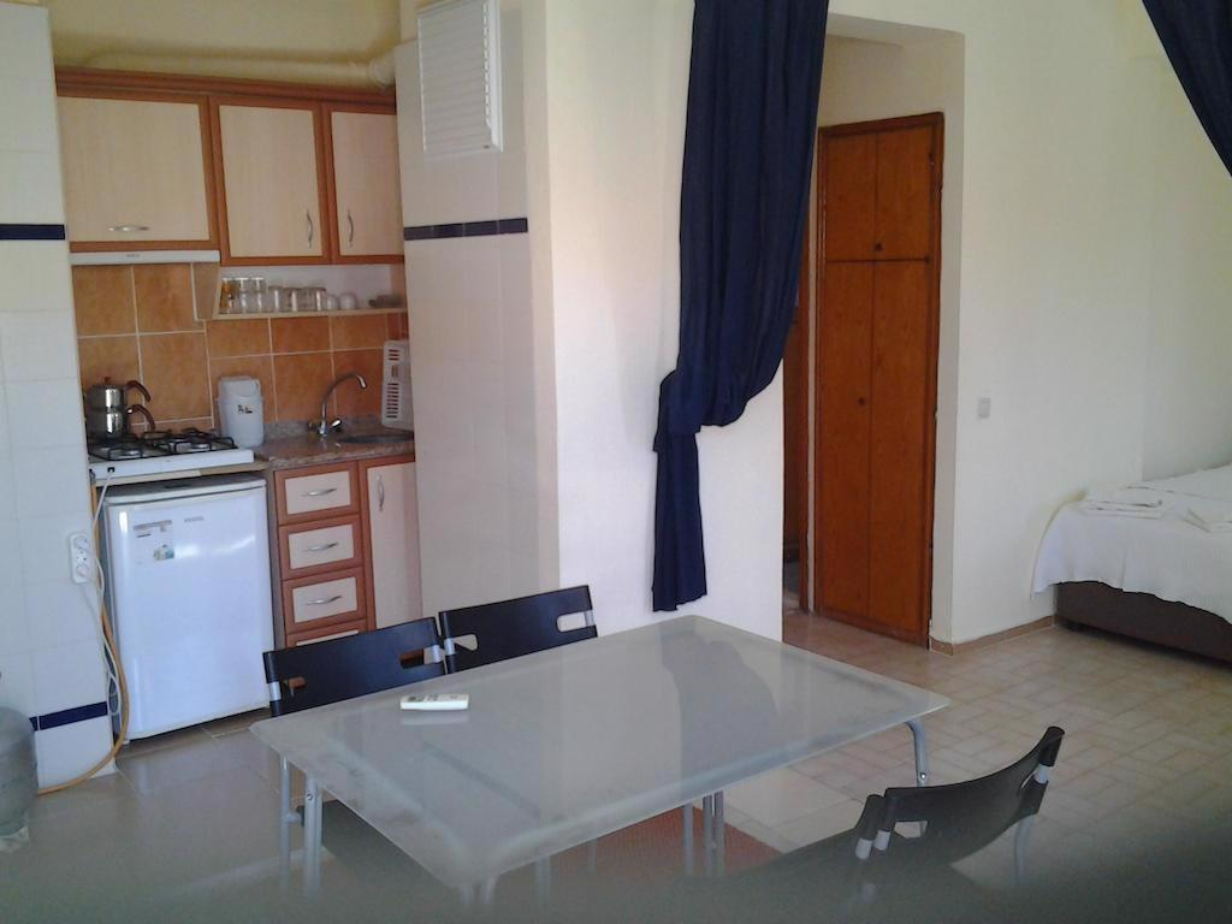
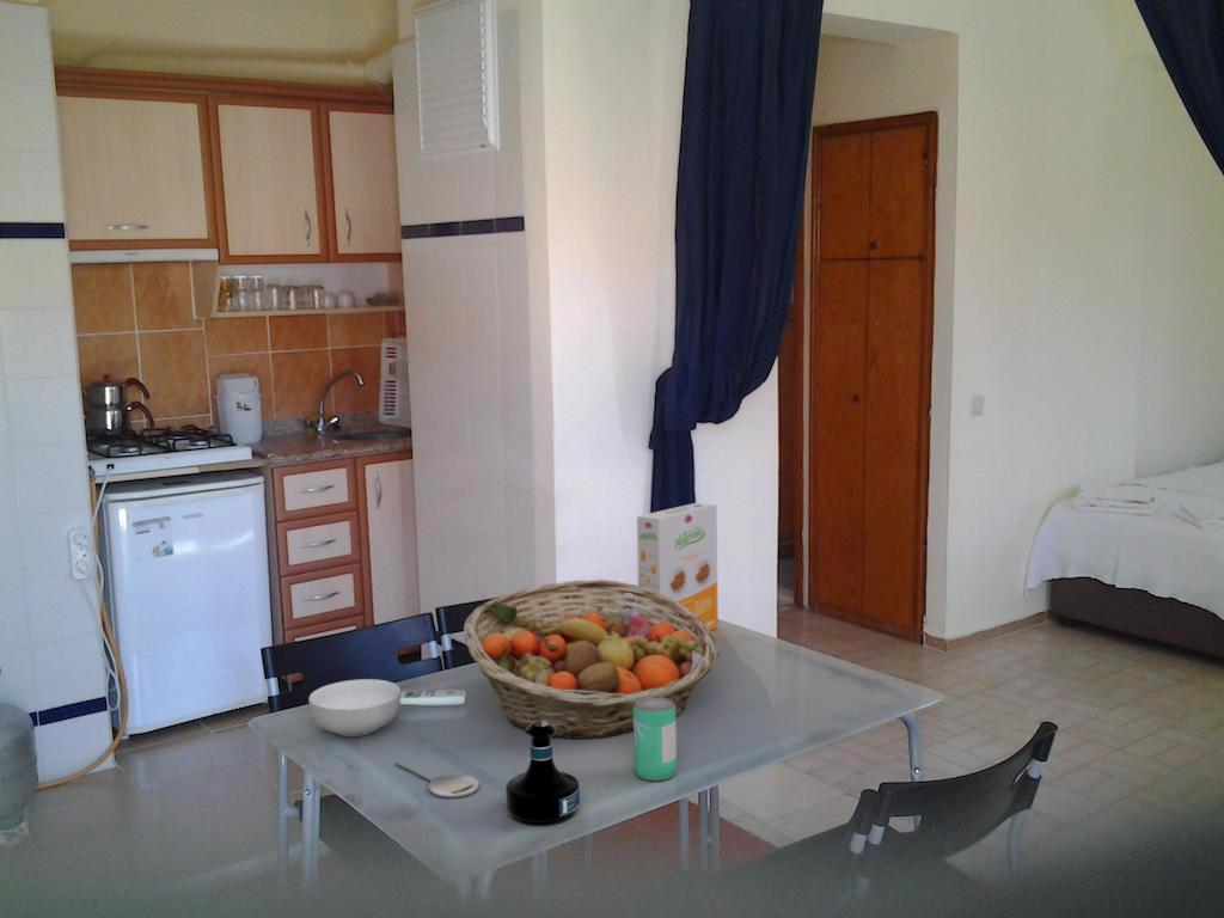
+ cereal bowl [307,678,402,738]
+ fruit basket [463,579,721,740]
+ key [396,759,481,798]
+ tequila bottle [504,721,581,826]
+ beverage can [632,698,678,782]
+ cereal box [636,502,720,631]
